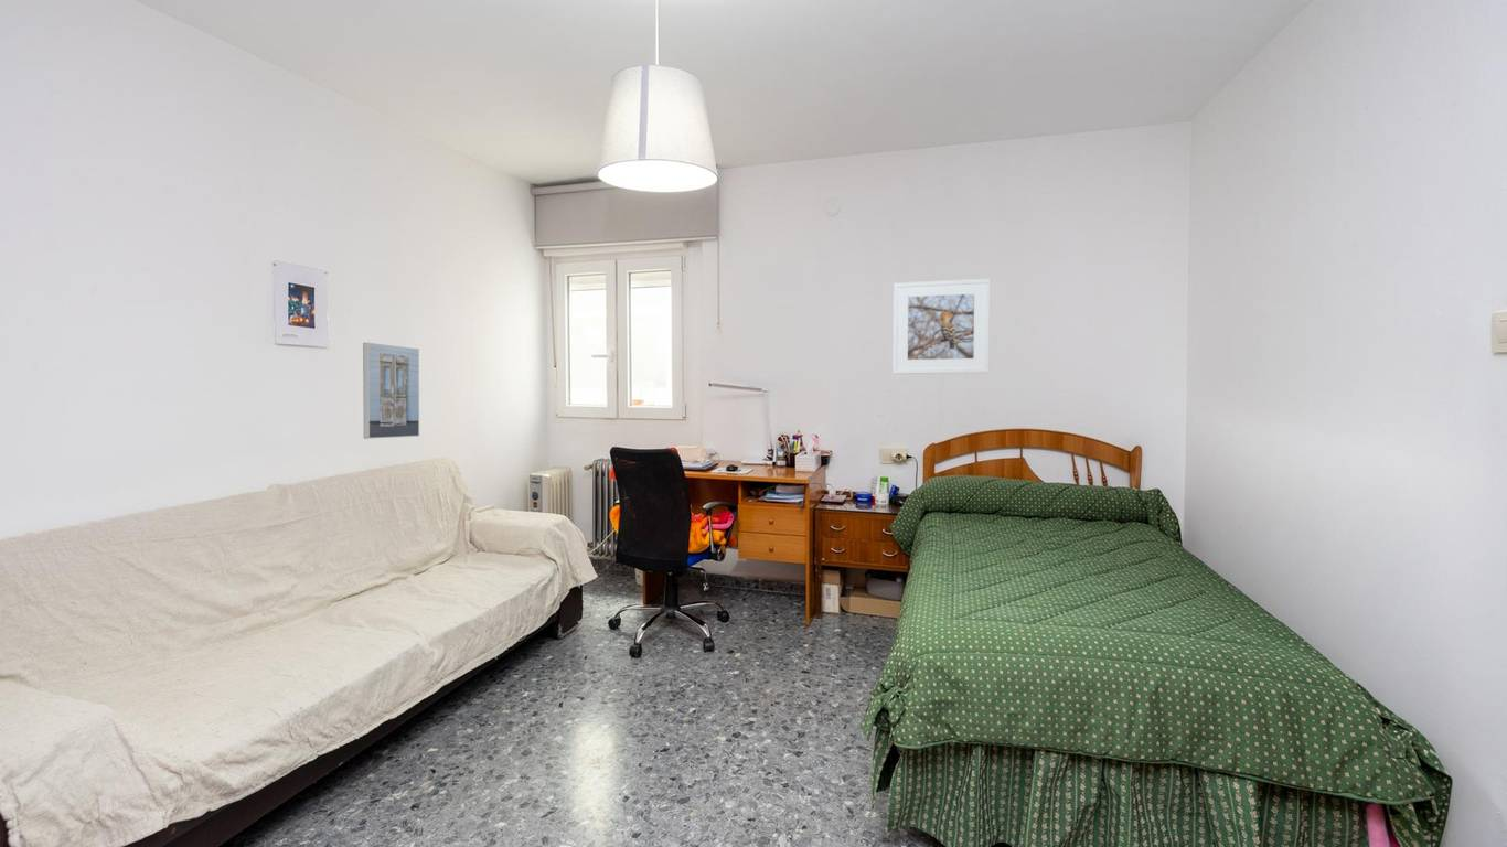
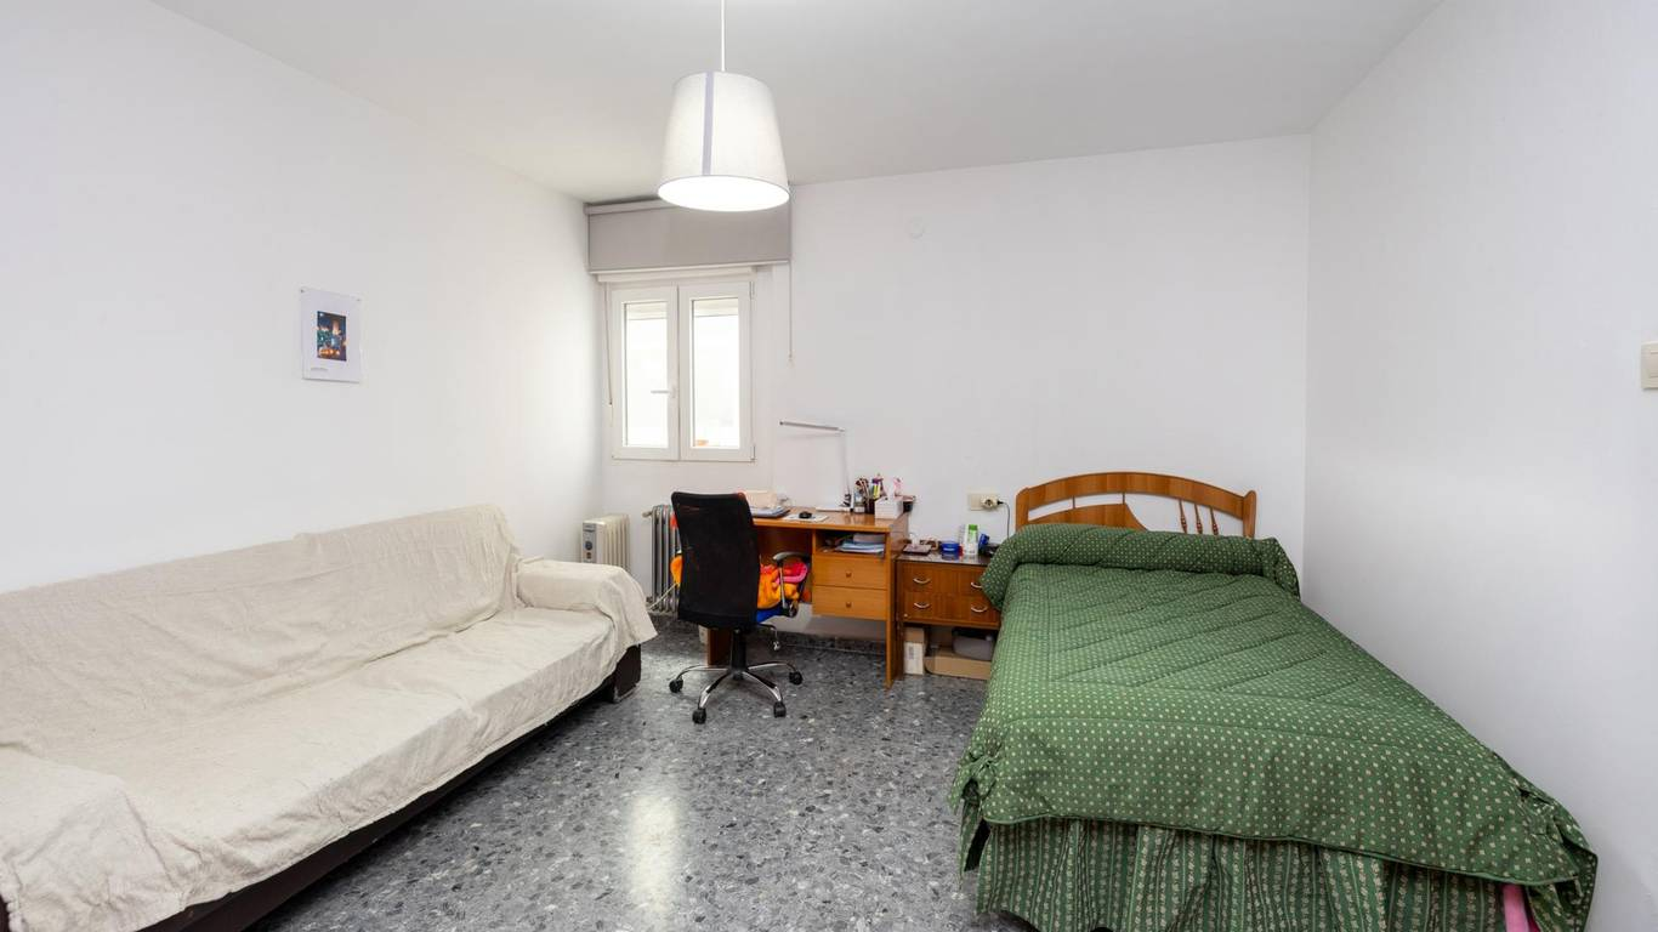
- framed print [362,342,420,440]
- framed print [891,278,991,375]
